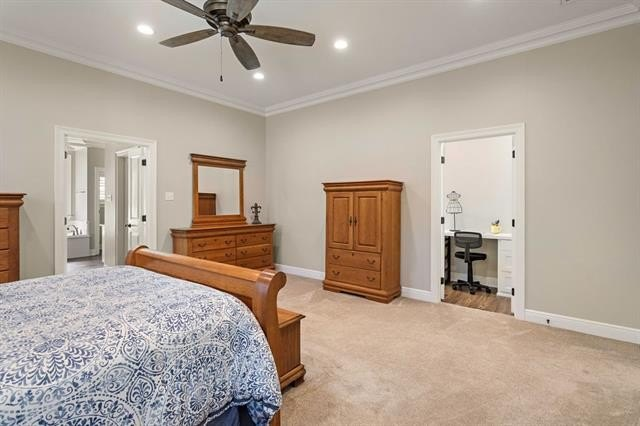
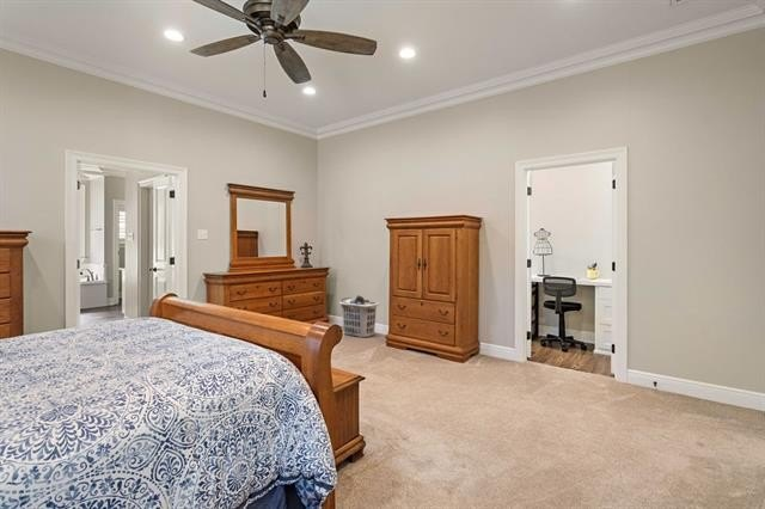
+ clothes hamper [338,294,380,338]
